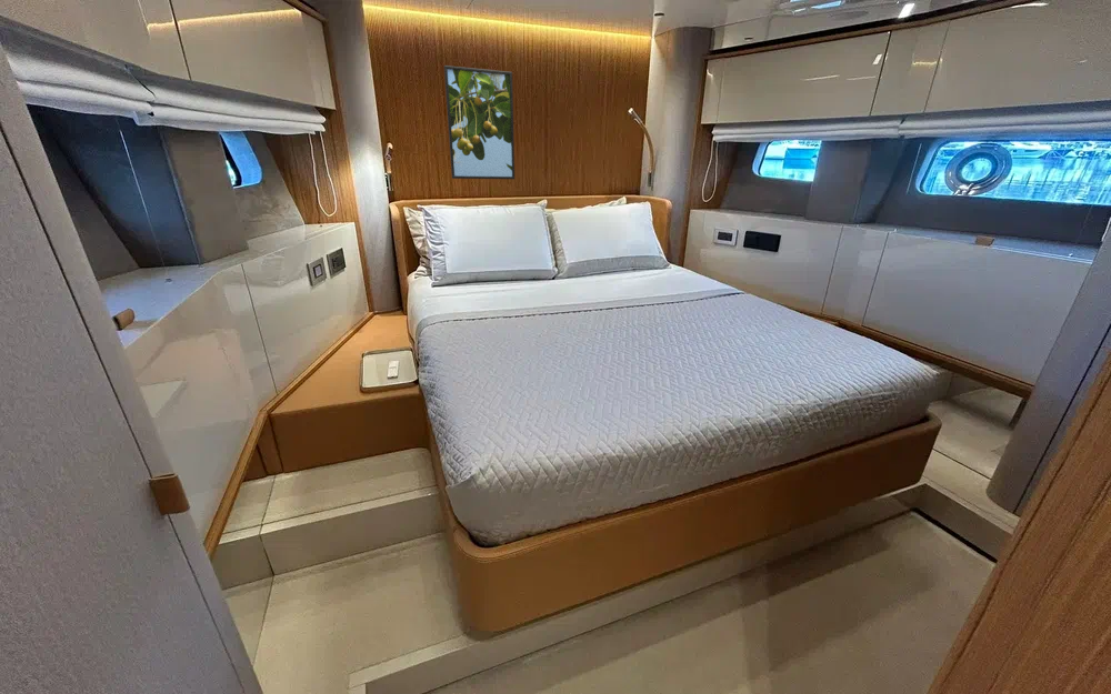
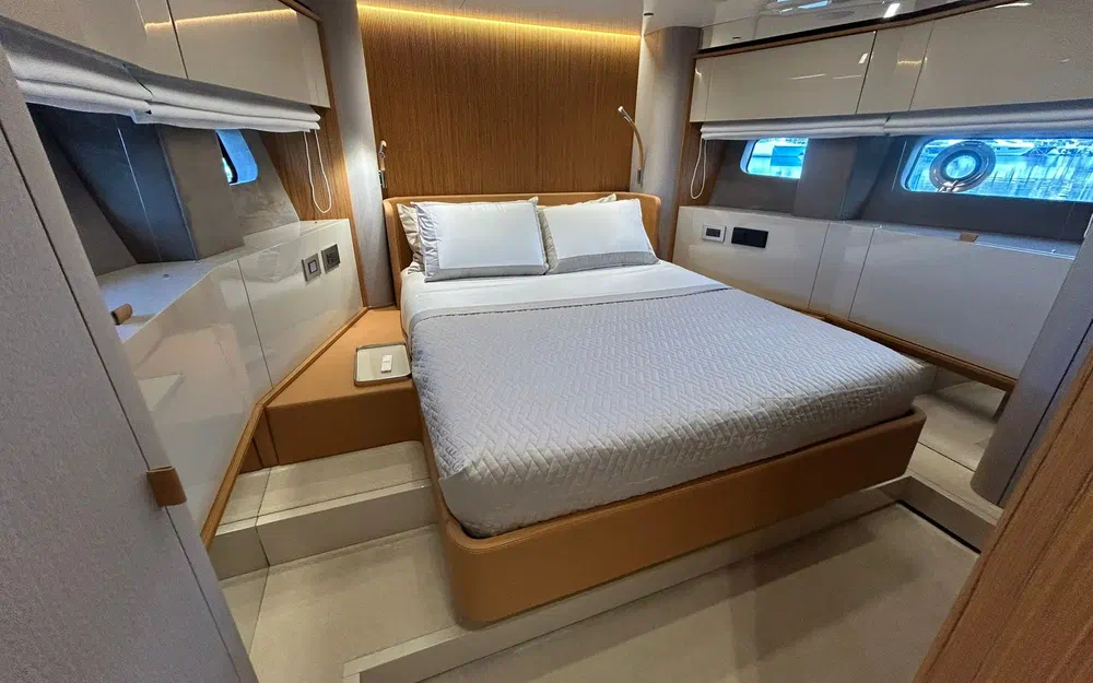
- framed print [443,64,516,180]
